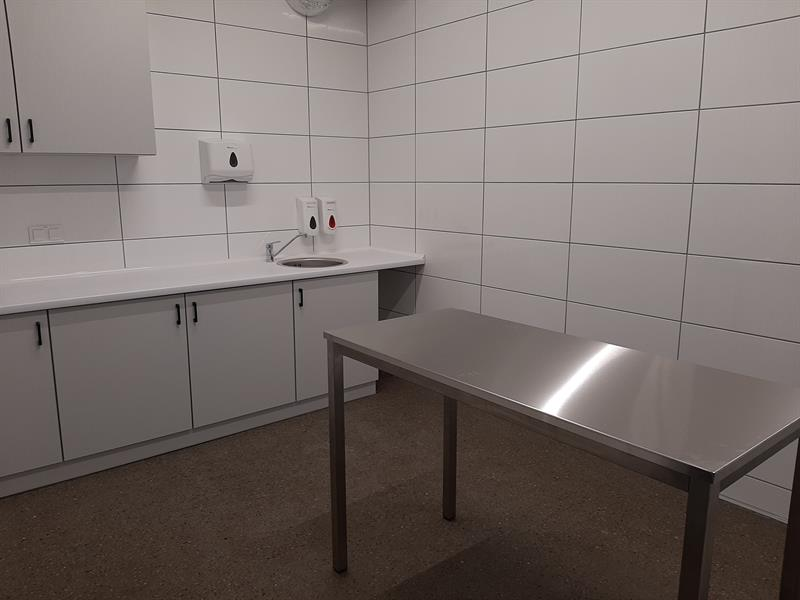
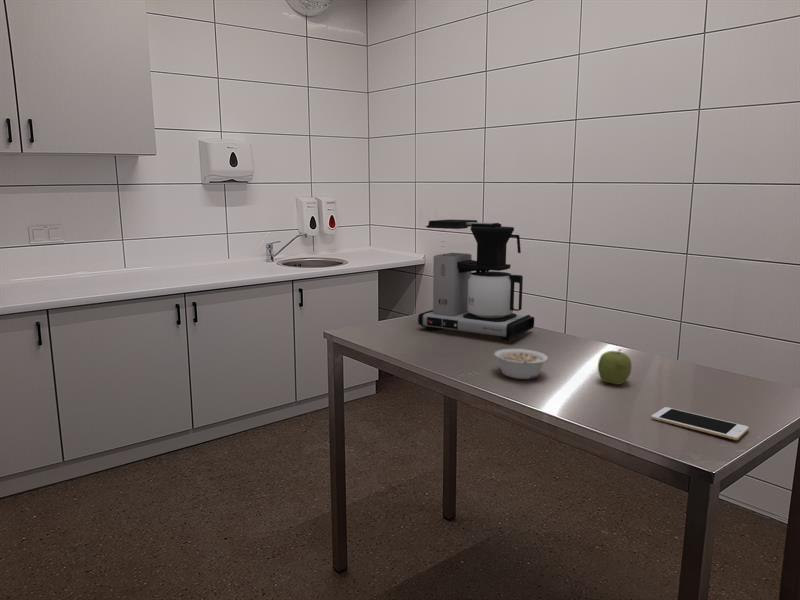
+ legume [493,348,549,380]
+ cell phone [650,406,750,441]
+ fruit [597,348,633,386]
+ coffee maker [417,219,535,341]
